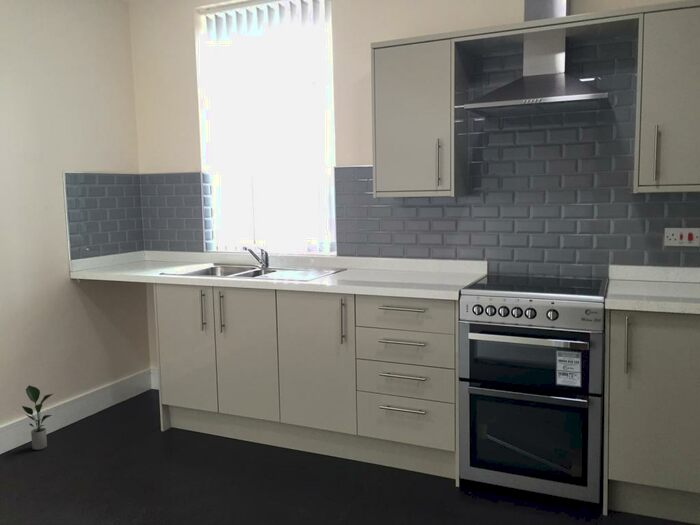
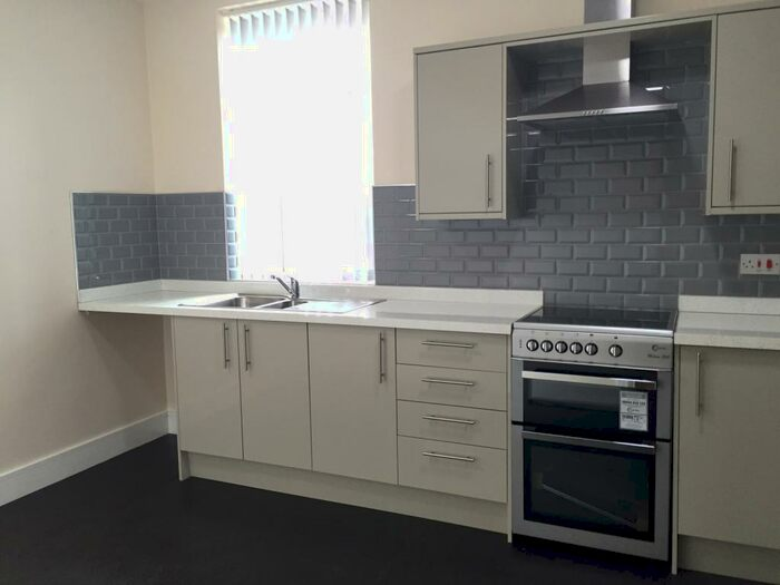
- potted plant [21,384,53,451]
